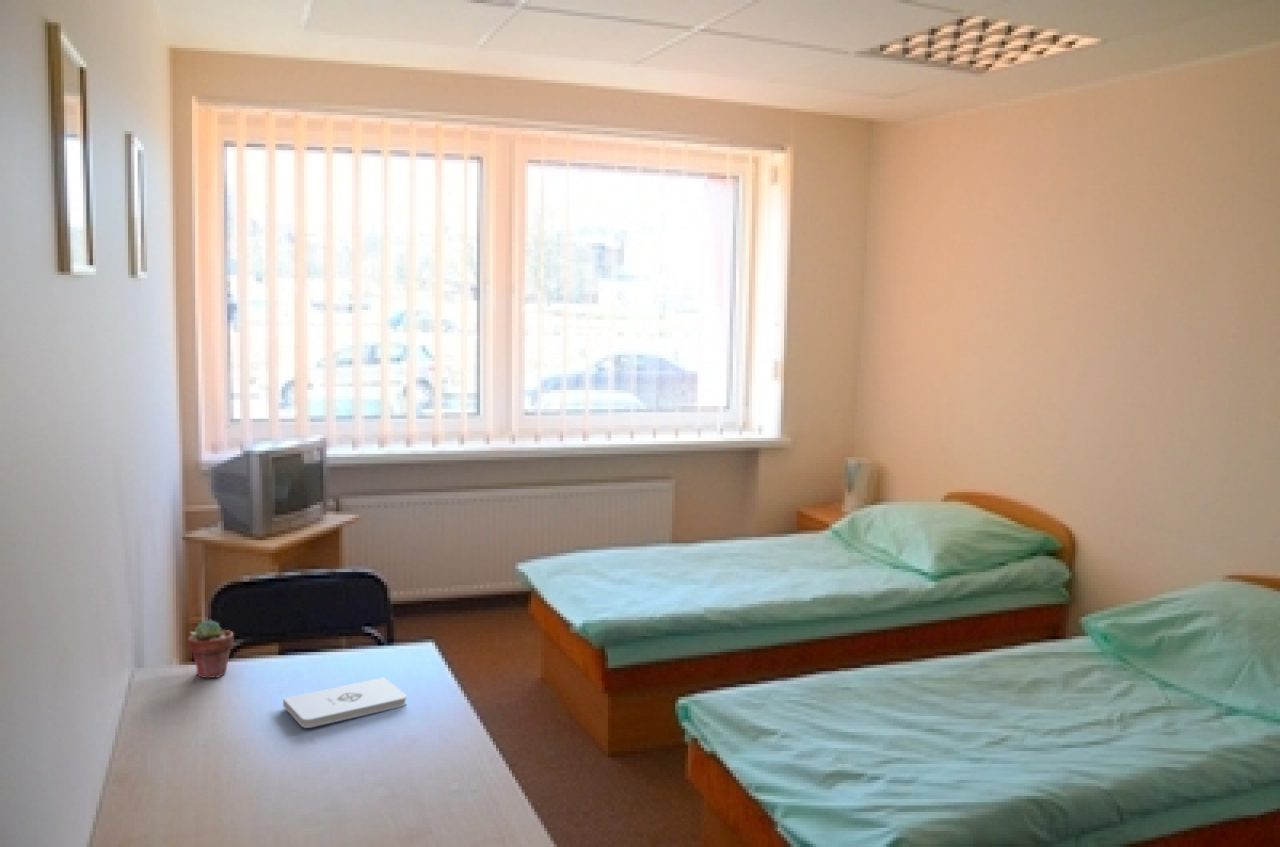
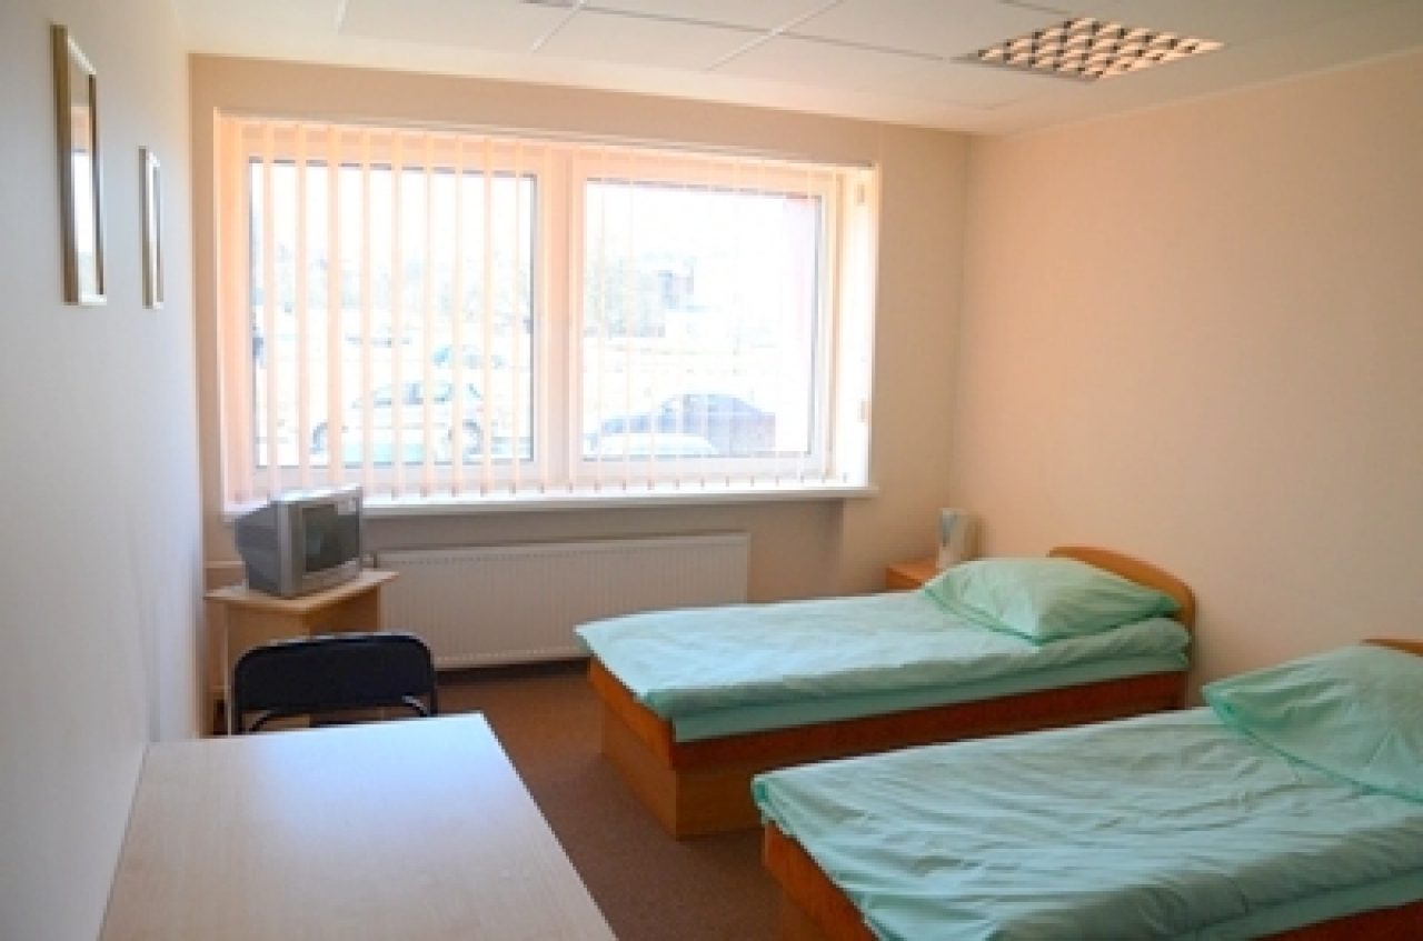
- potted succulent [187,619,235,679]
- notepad [282,677,408,729]
